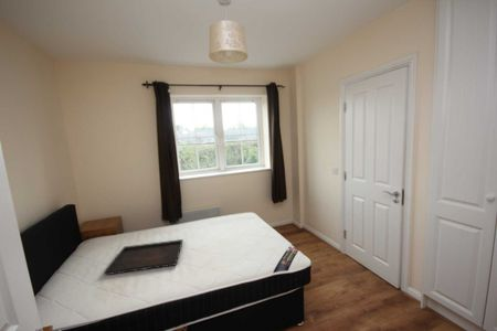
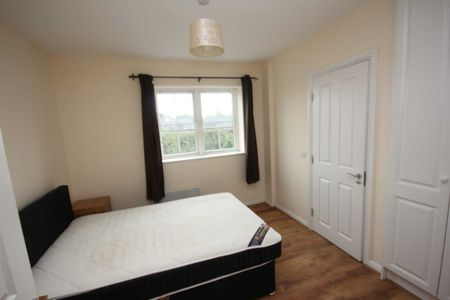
- serving tray [103,238,184,276]
